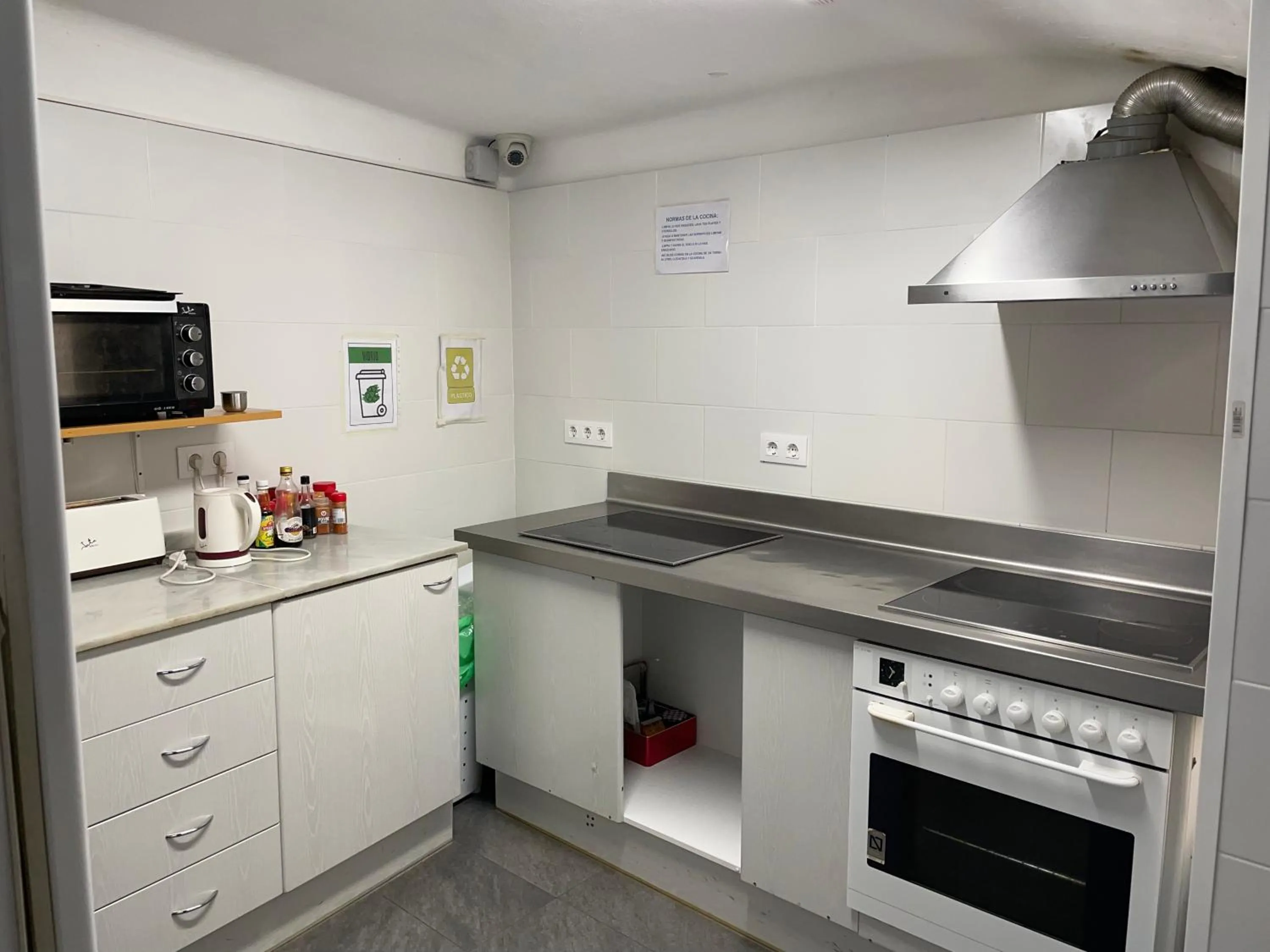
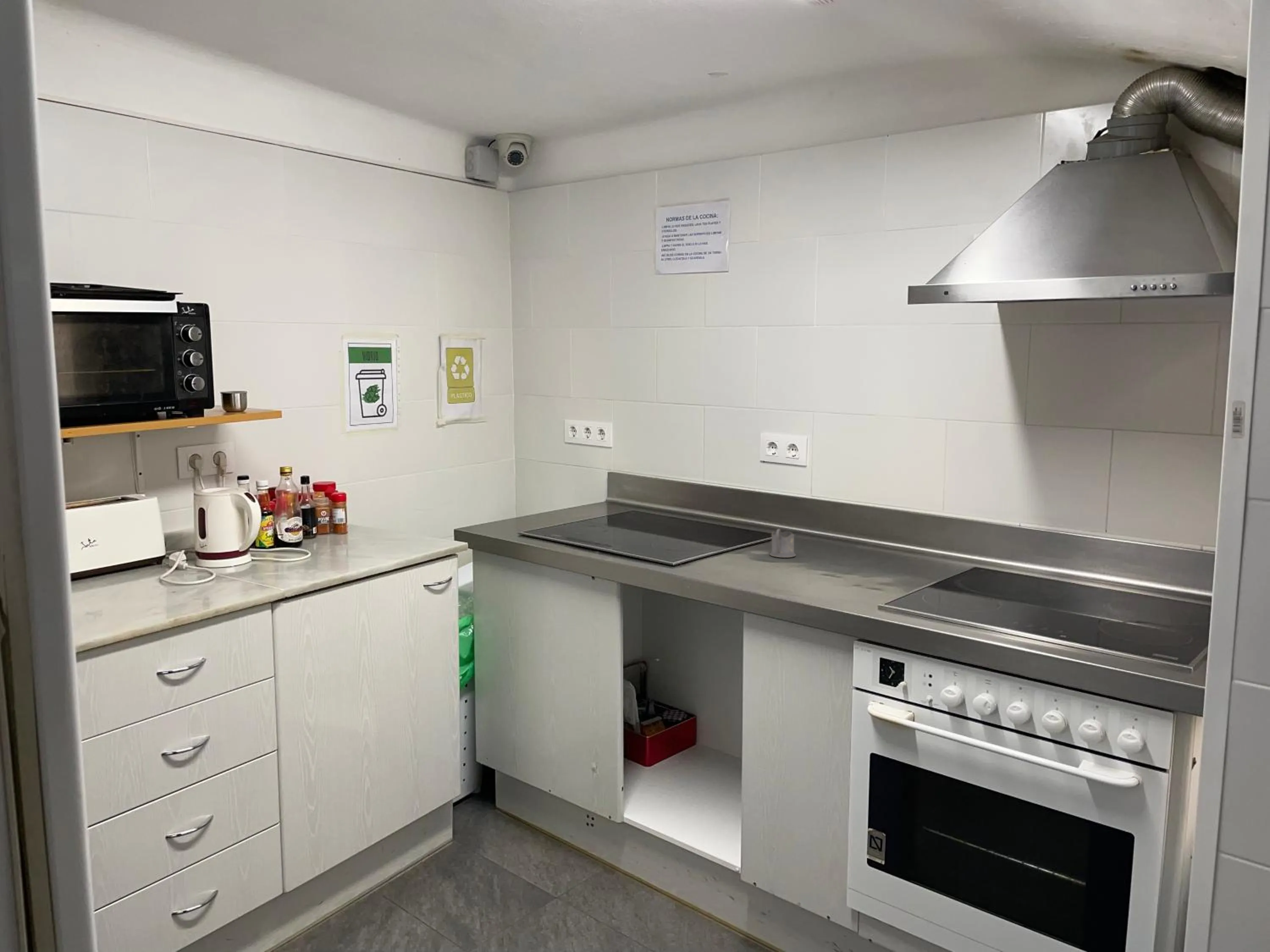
+ tea glass holder [769,528,796,558]
